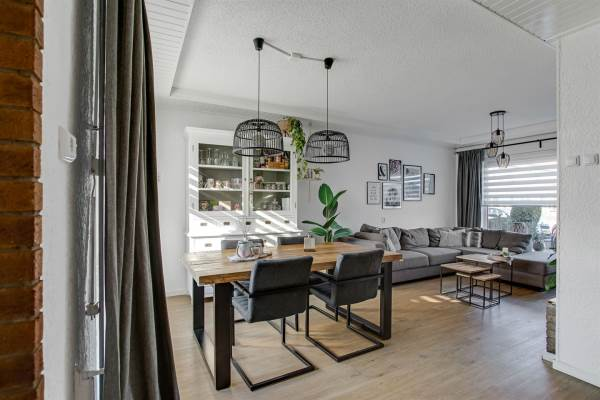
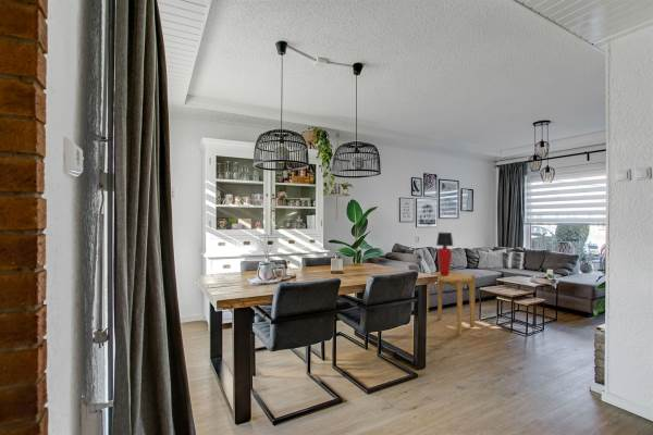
+ table lamp [435,232,455,276]
+ side table [426,270,476,337]
